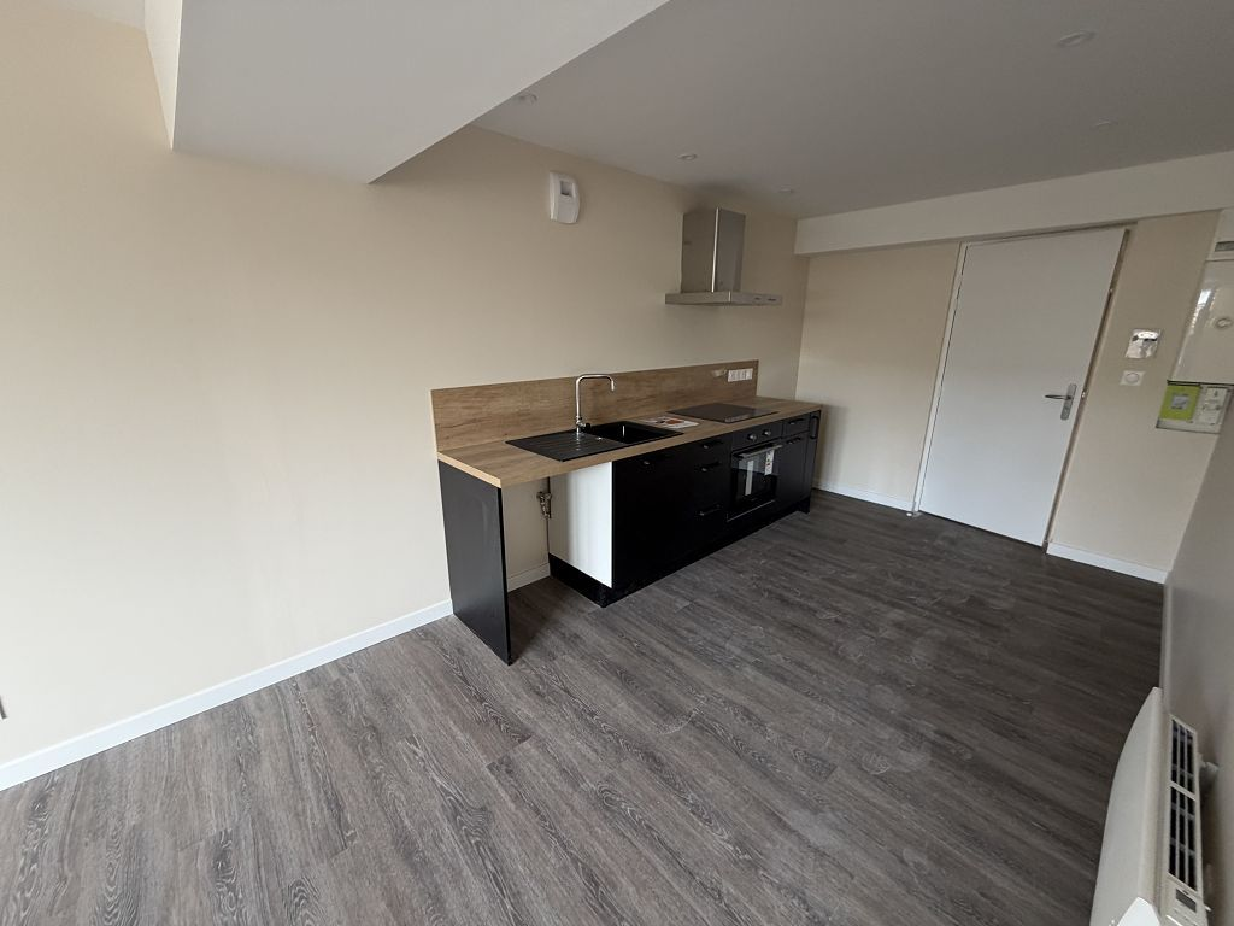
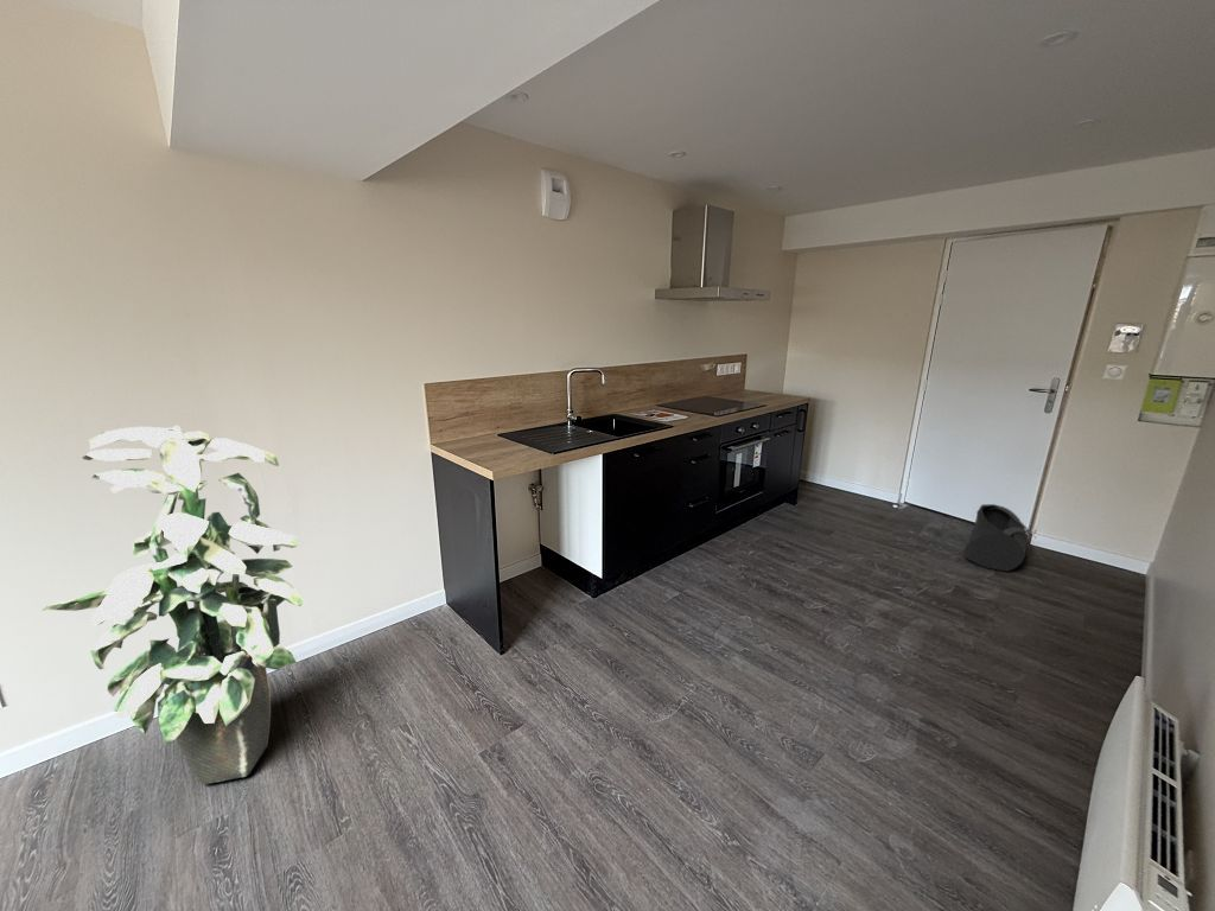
+ bag [962,503,1036,572]
+ indoor plant [40,425,304,785]
